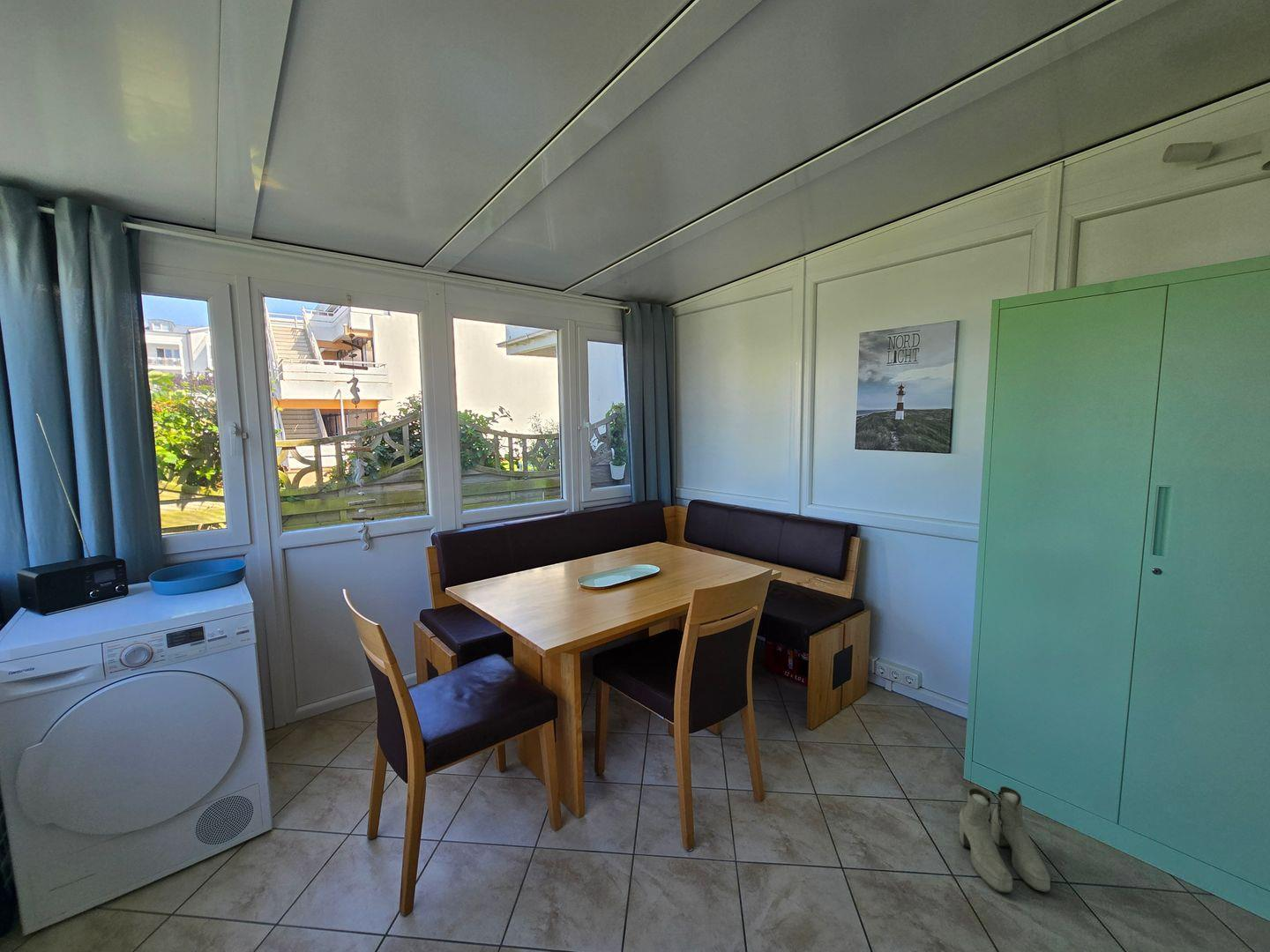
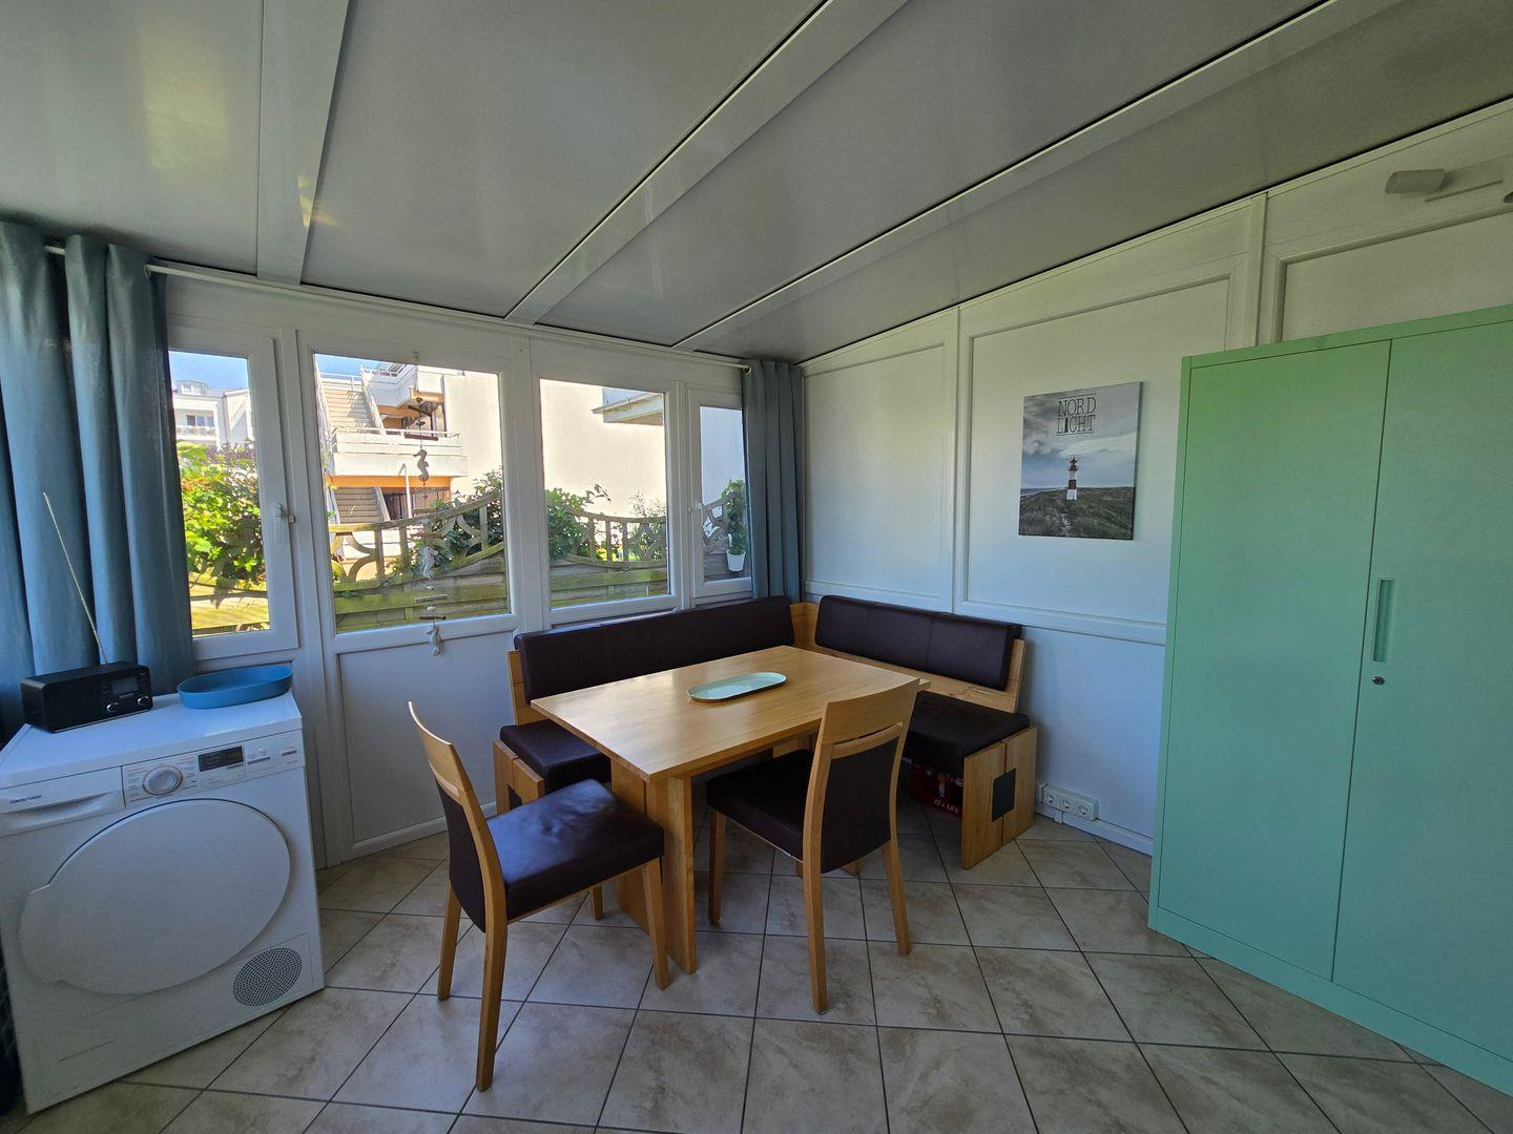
- boots [958,785,1051,894]
